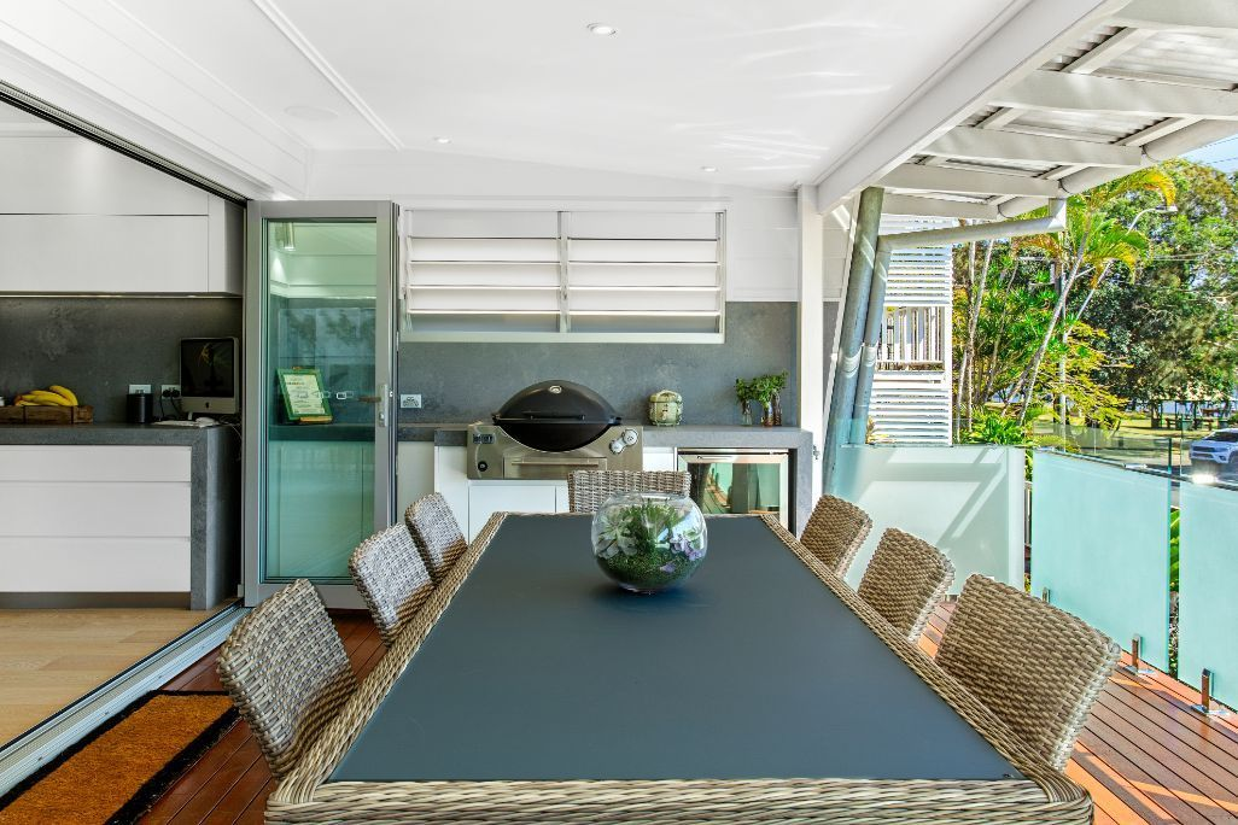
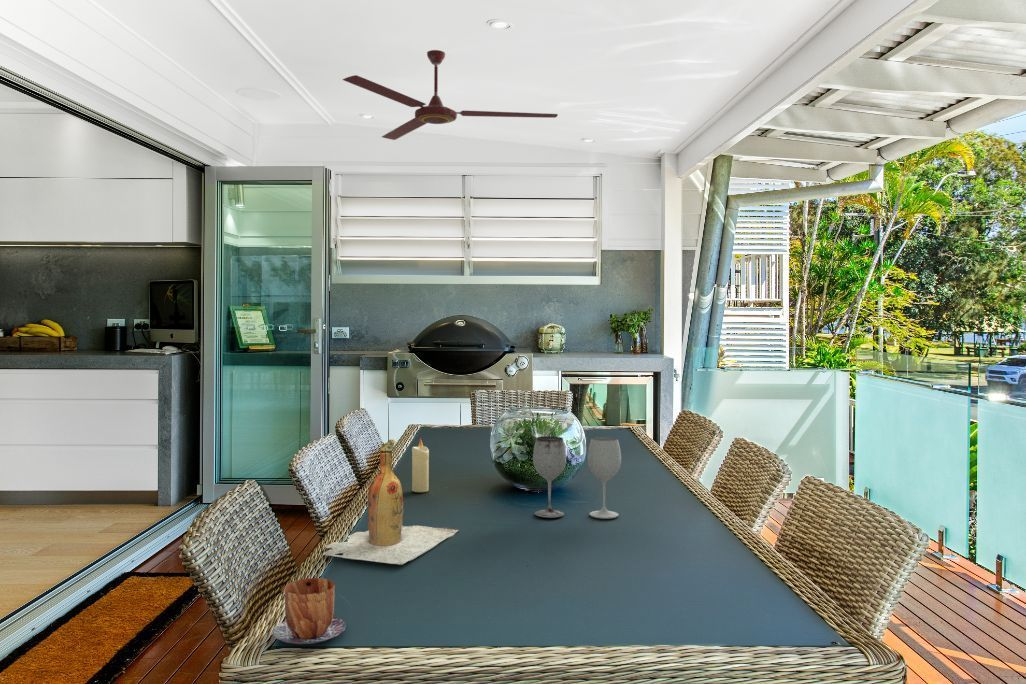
+ ceiling fan [342,49,559,141]
+ candle [411,437,430,493]
+ mug [271,577,347,645]
+ wineglass [532,435,622,520]
+ wine bottle [322,439,460,566]
